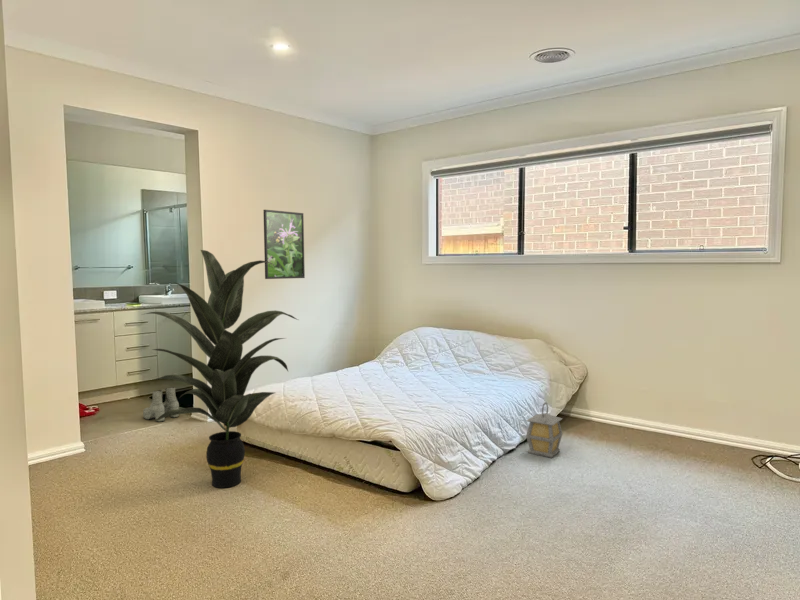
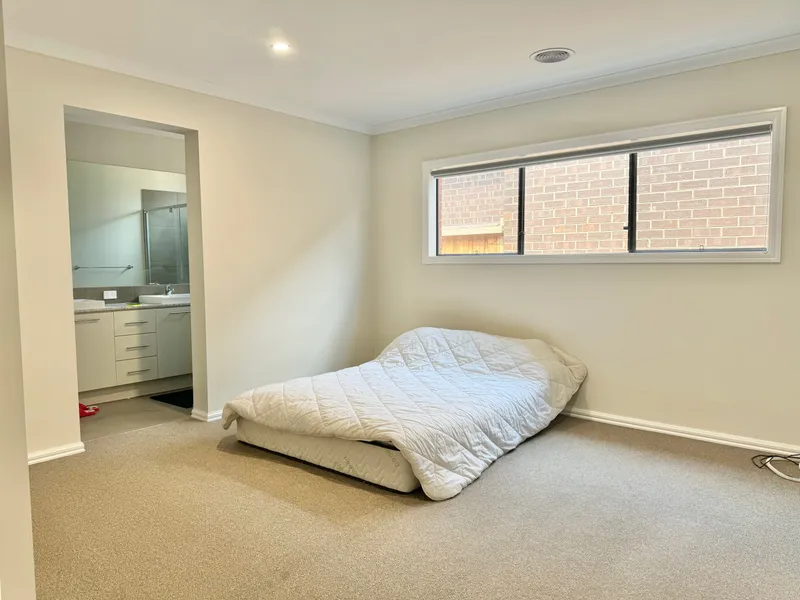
- indoor plant [141,249,299,489]
- boots [142,386,180,423]
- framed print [262,209,306,280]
- lantern [525,401,564,459]
